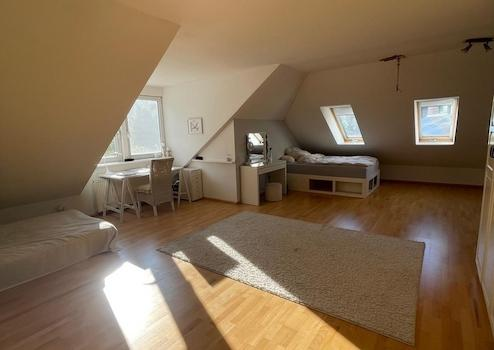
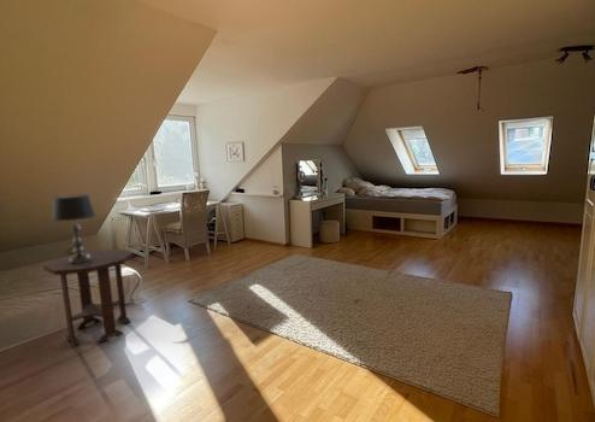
+ side table [42,248,134,347]
+ table lamp [51,193,96,263]
